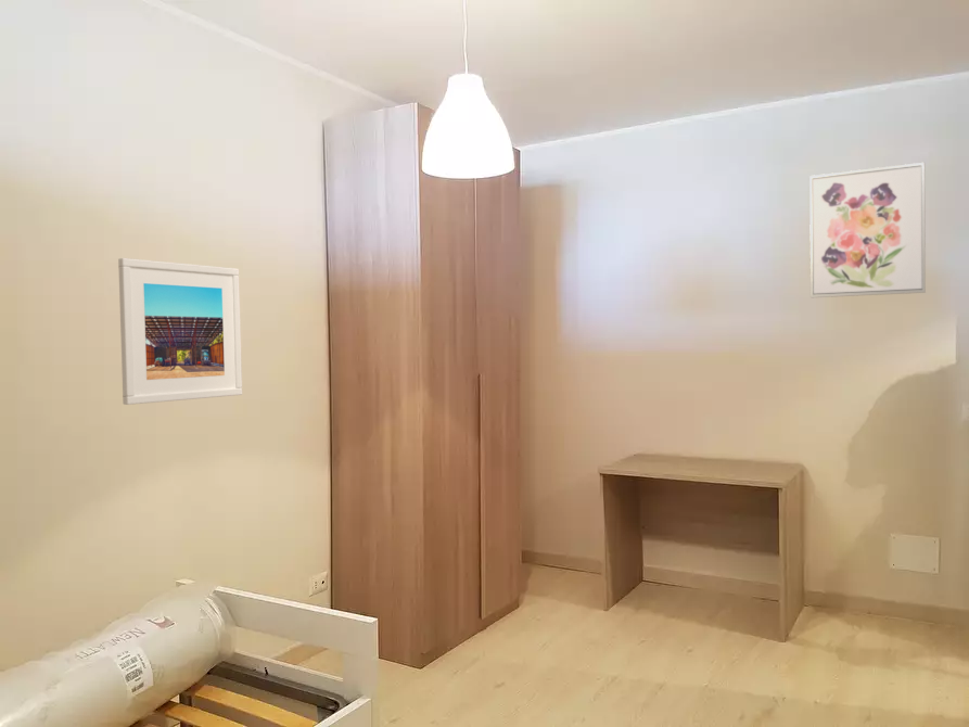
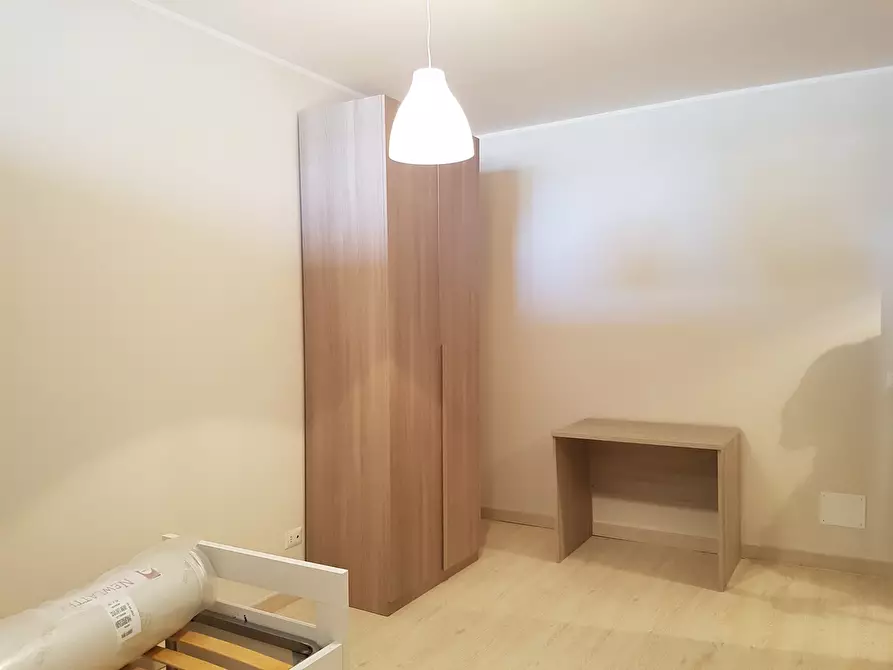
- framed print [117,257,243,406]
- wall art [808,161,927,298]
